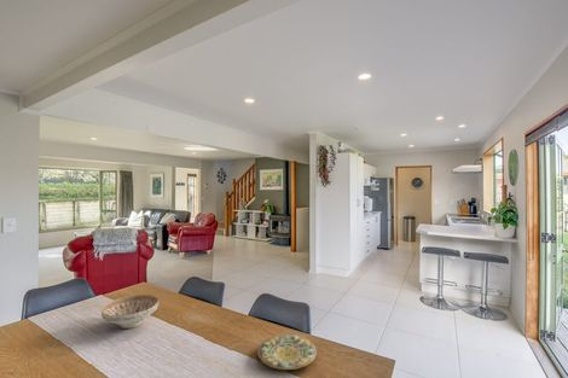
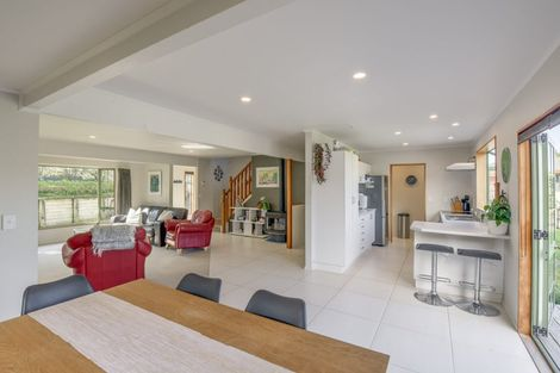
- decorative bowl [100,293,160,330]
- plate [256,333,318,371]
